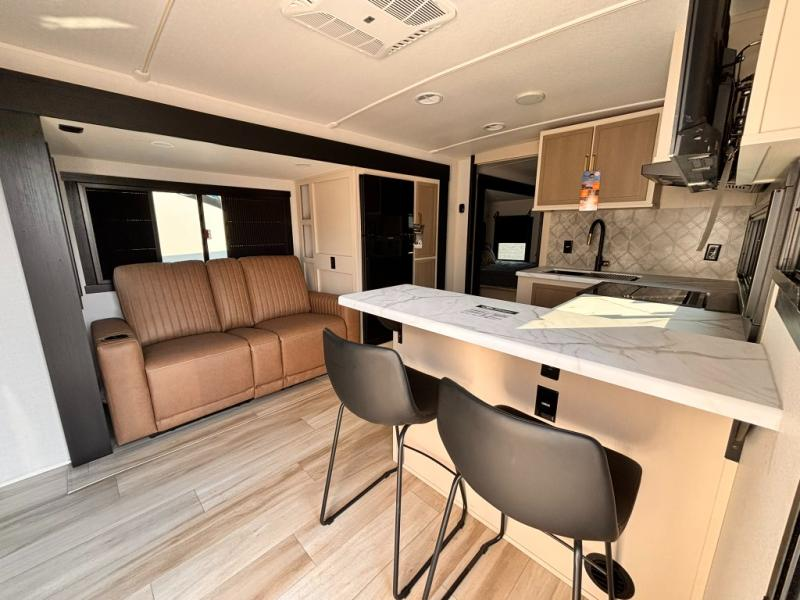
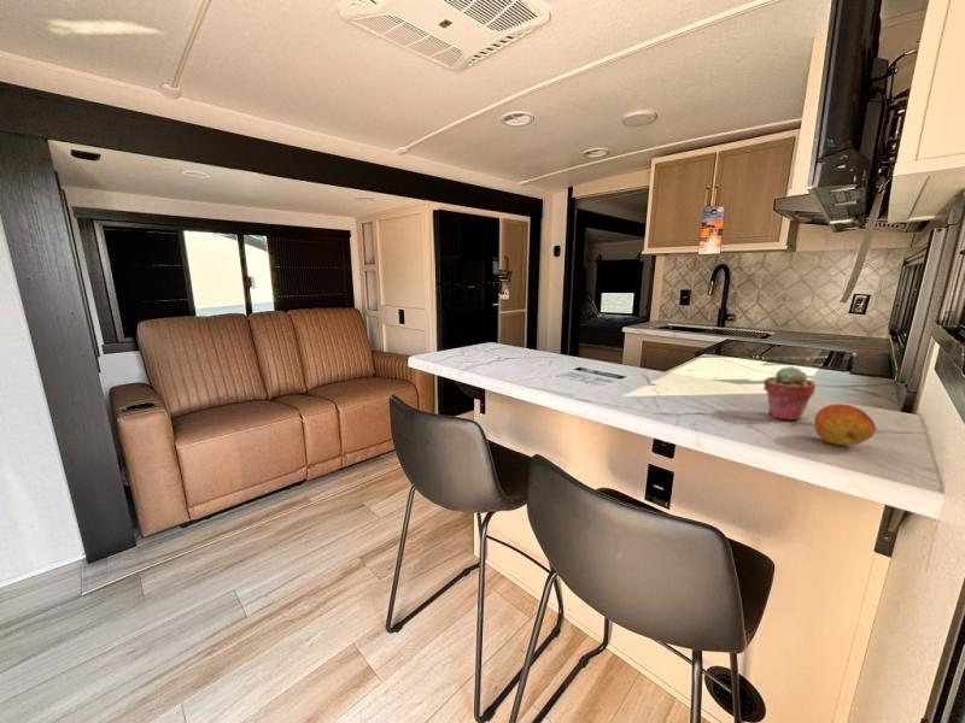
+ fruit [813,402,877,446]
+ potted succulent [762,365,817,422]
